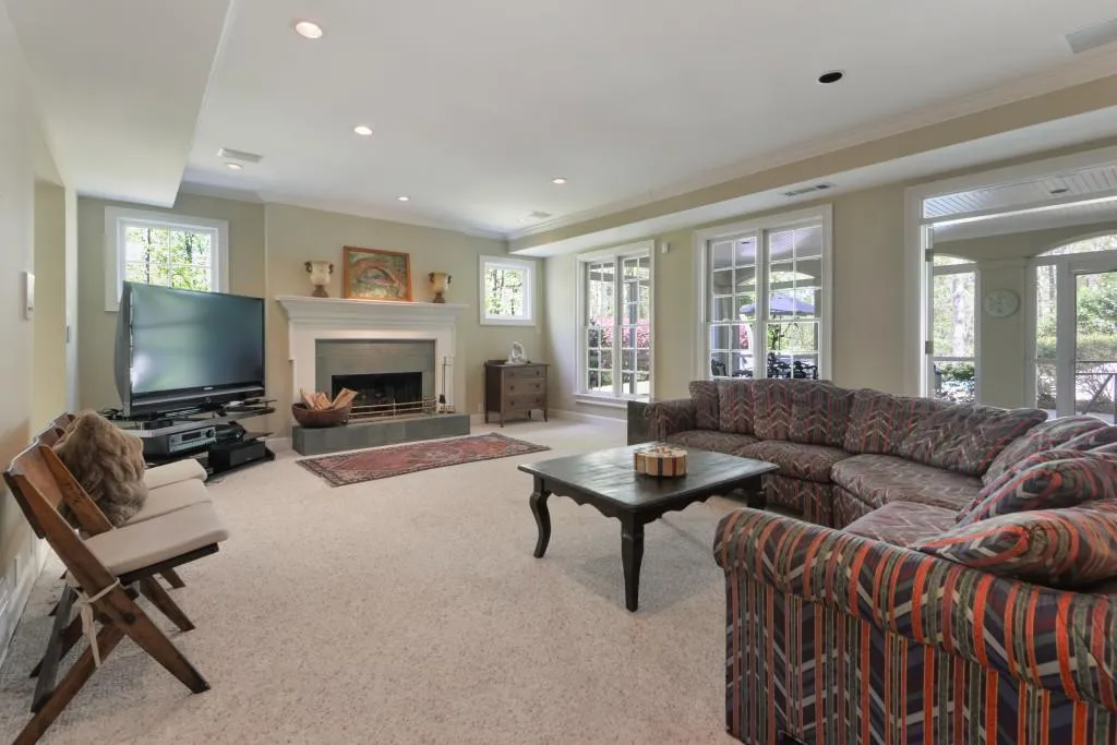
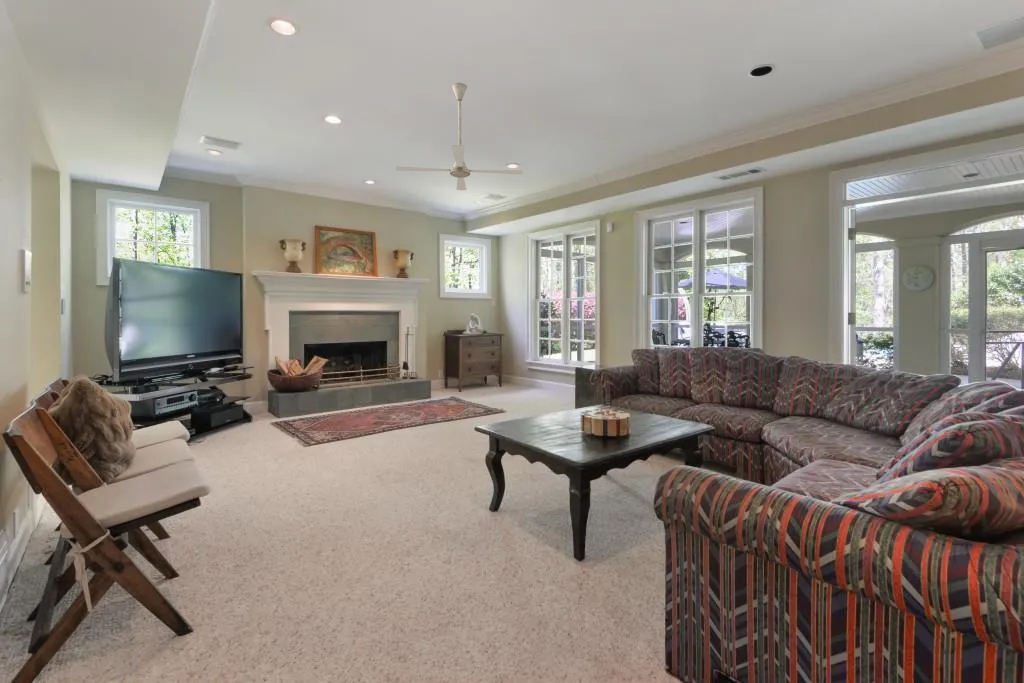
+ ceiling fan [394,82,524,191]
